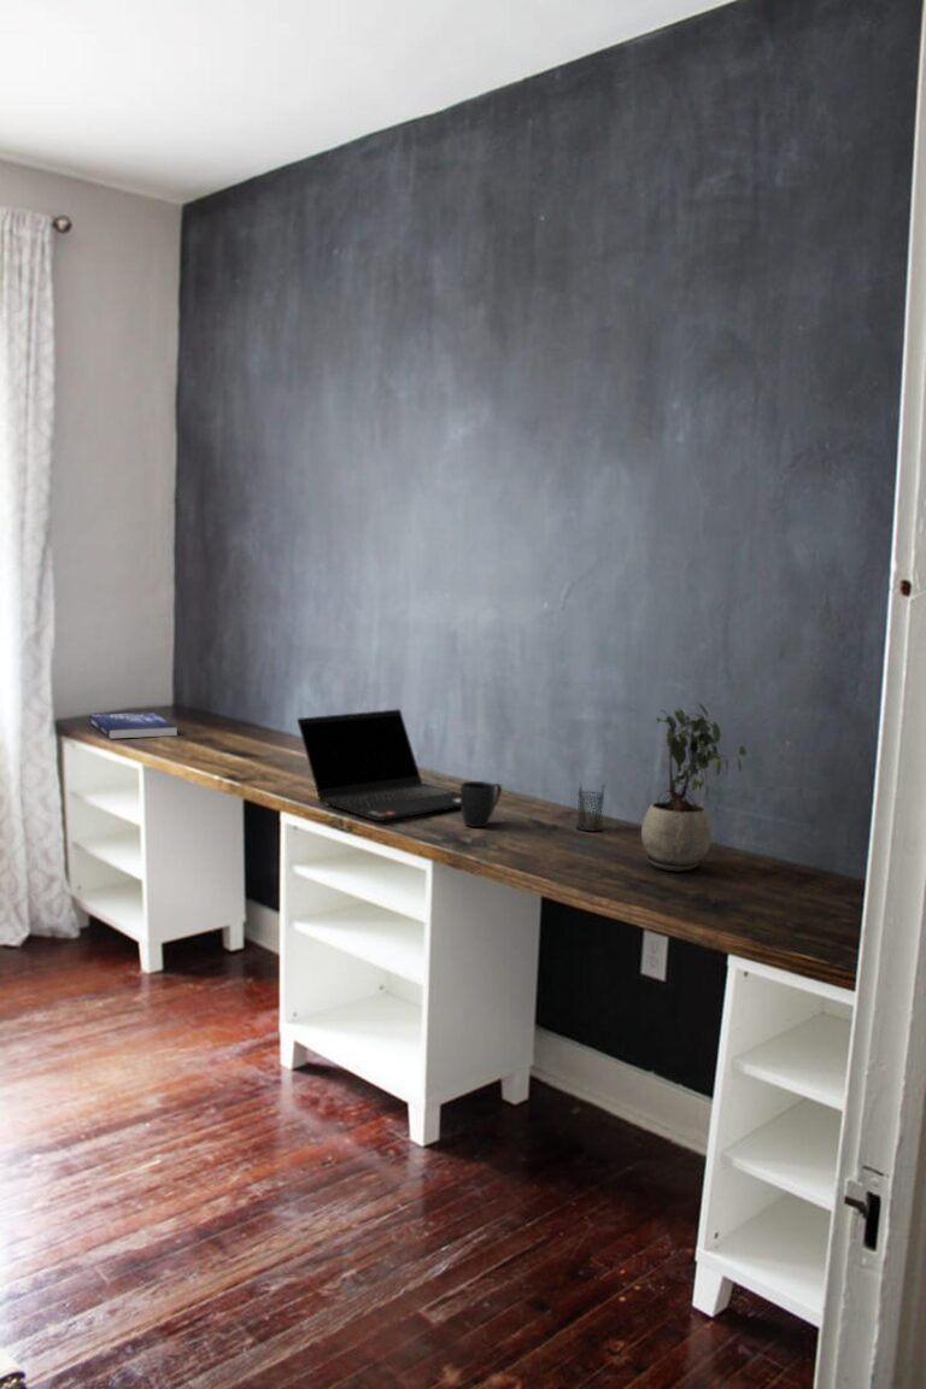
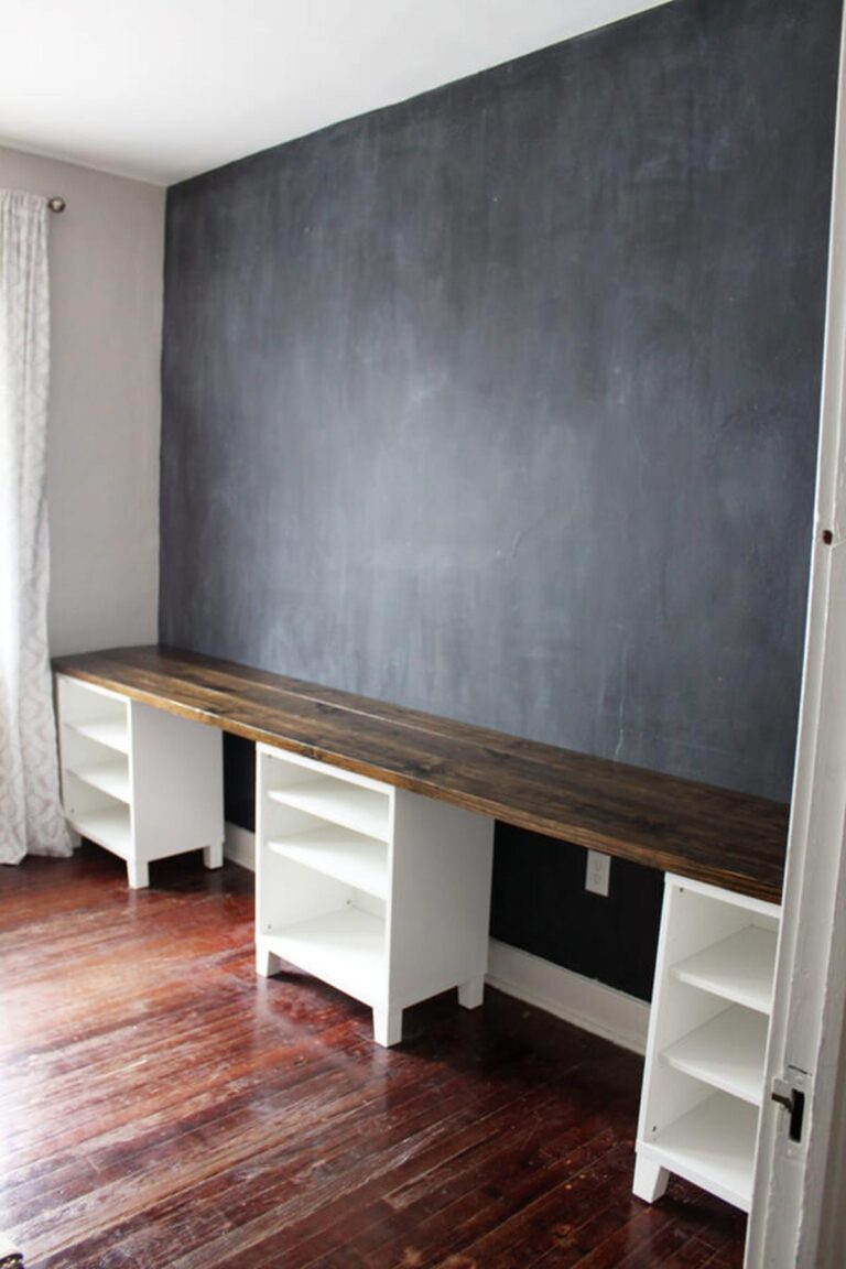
- pencil holder [575,779,606,832]
- laptop computer [295,708,461,822]
- mug [459,780,503,828]
- potted plant [640,702,748,872]
- book [88,711,178,740]
